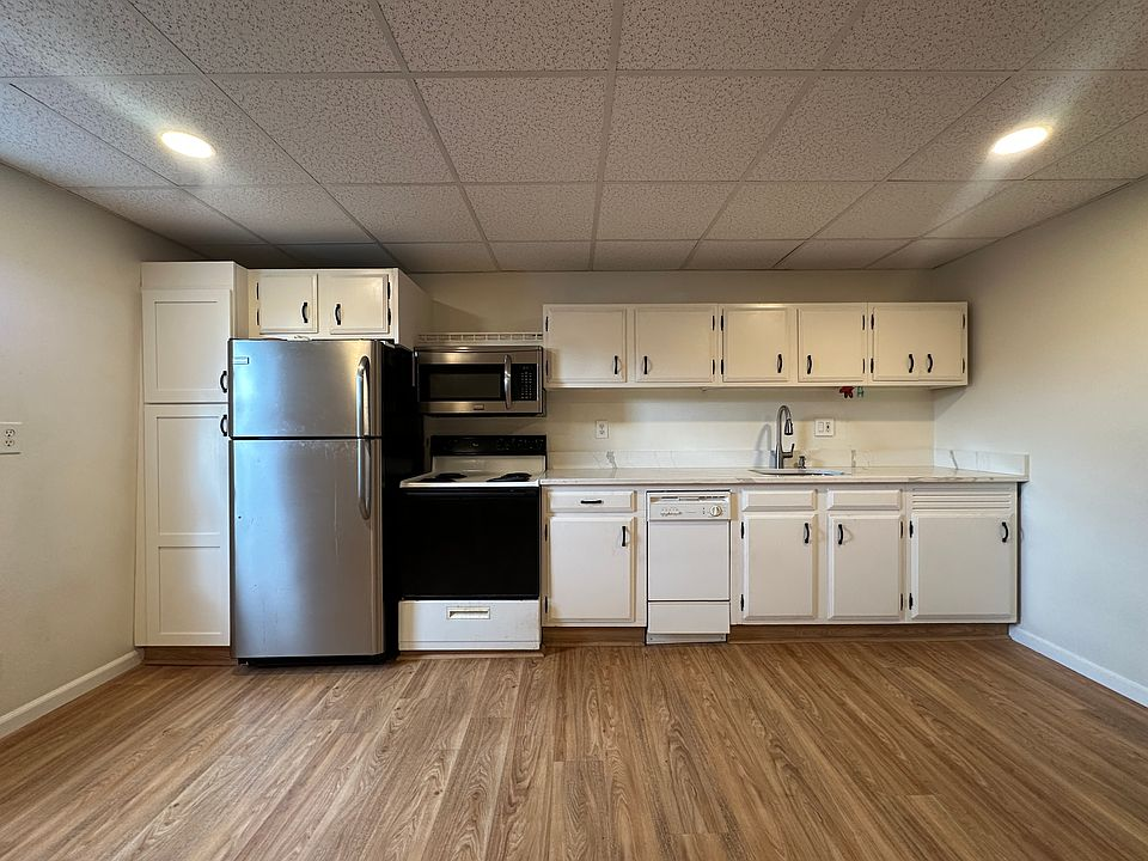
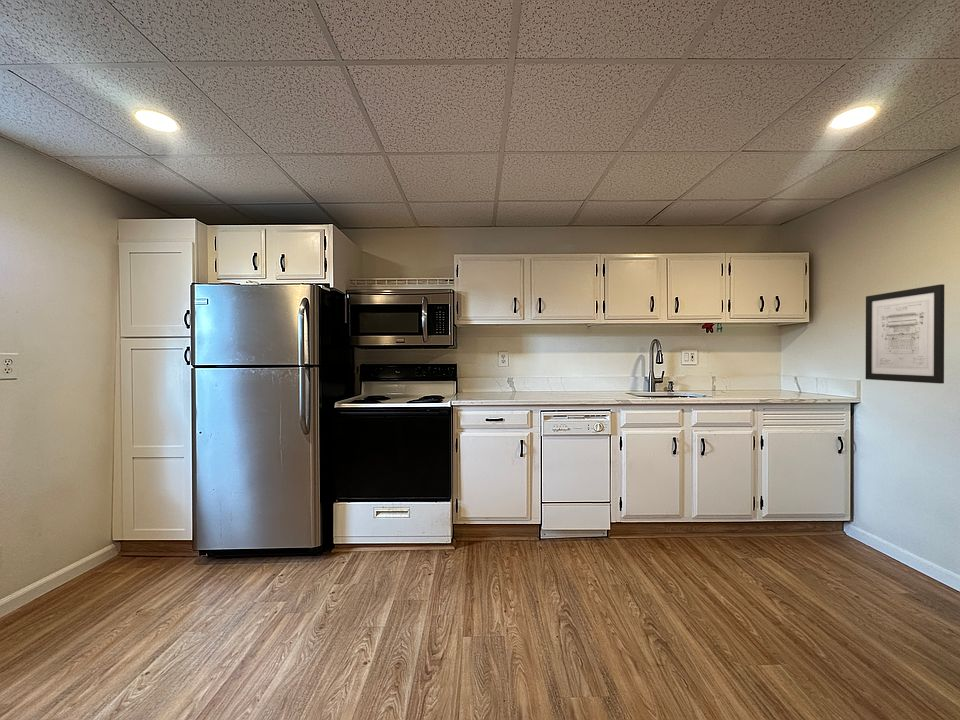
+ wall art [865,283,945,385]
